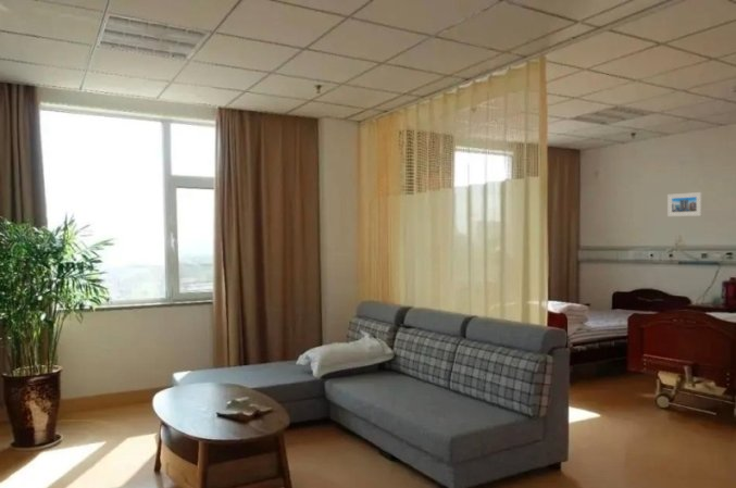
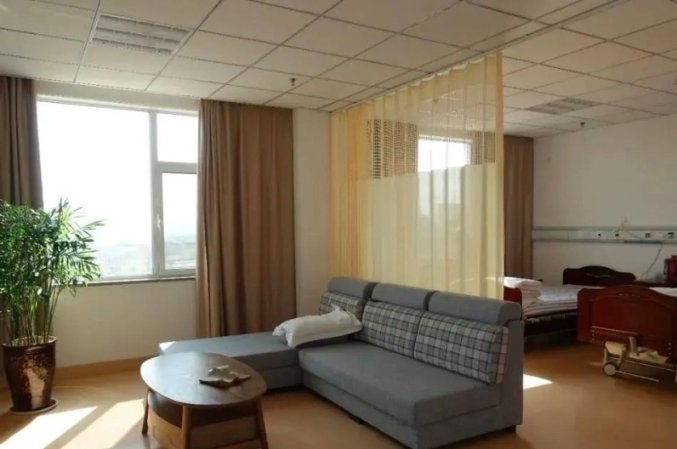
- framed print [666,191,703,217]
